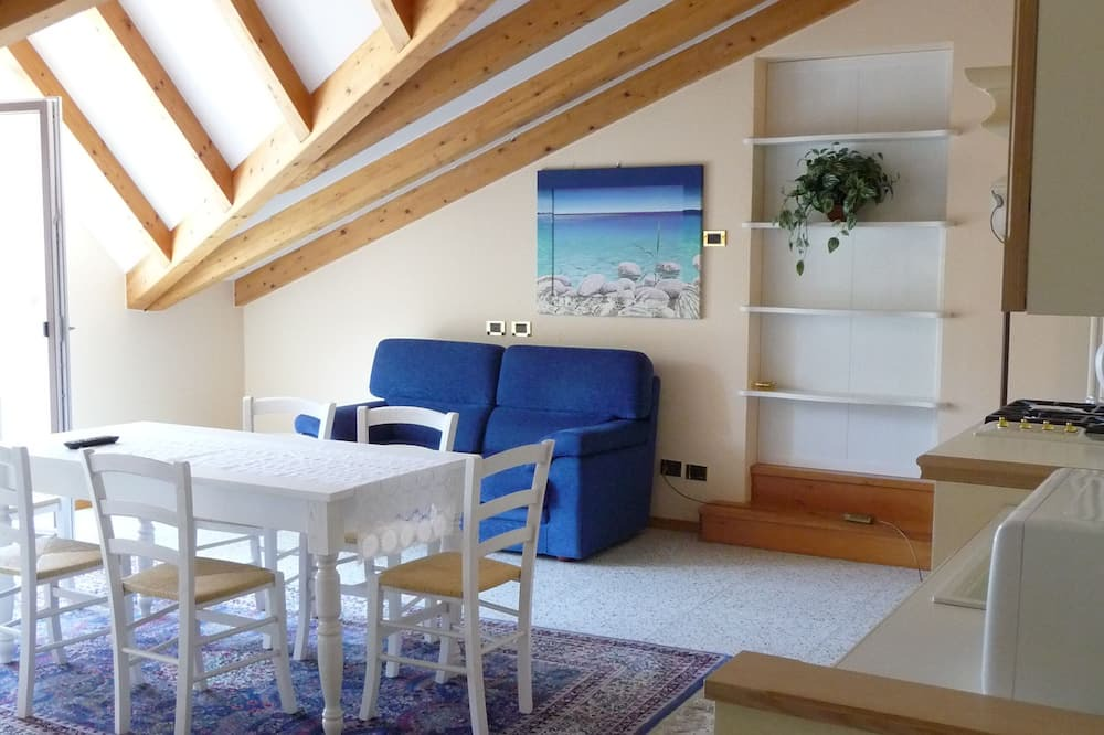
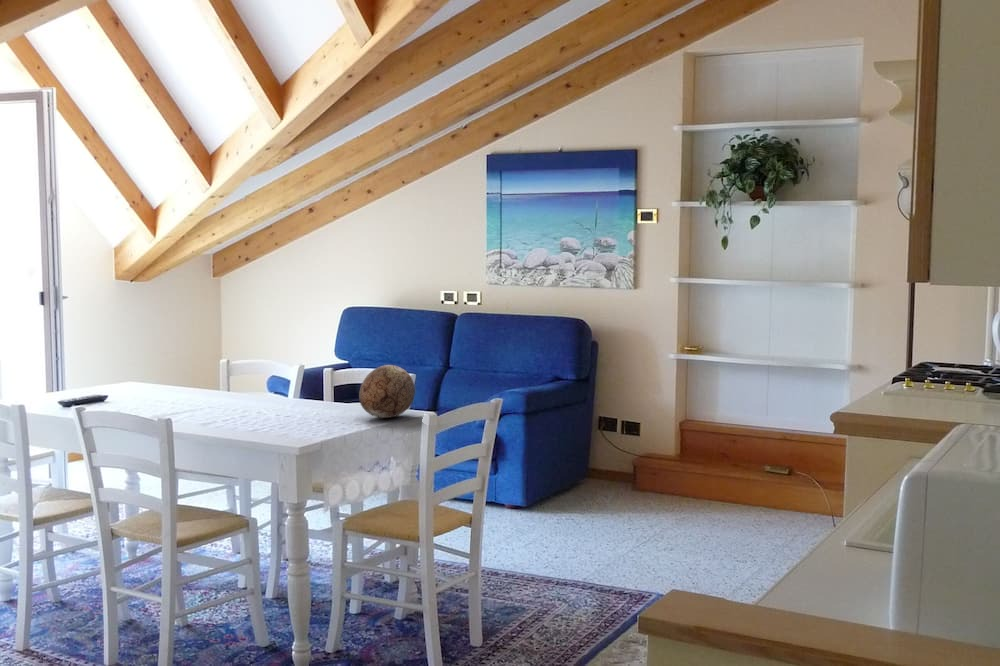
+ decorative egg [358,364,416,419]
